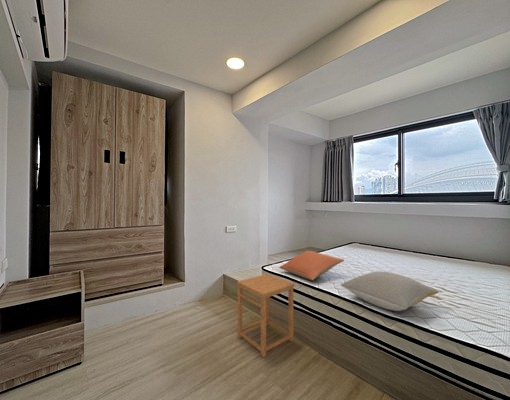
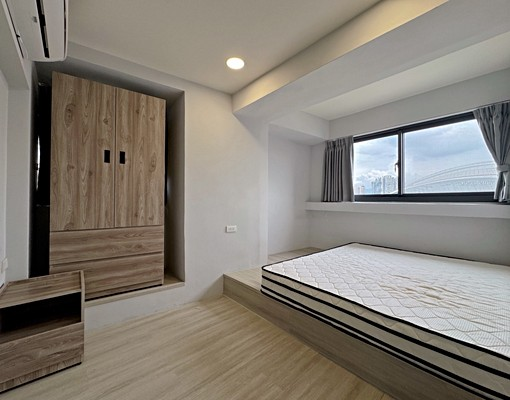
- pillow [340,270,440,312]
- pillow [278,250,345,281]
- side table [236,273,295,358]
